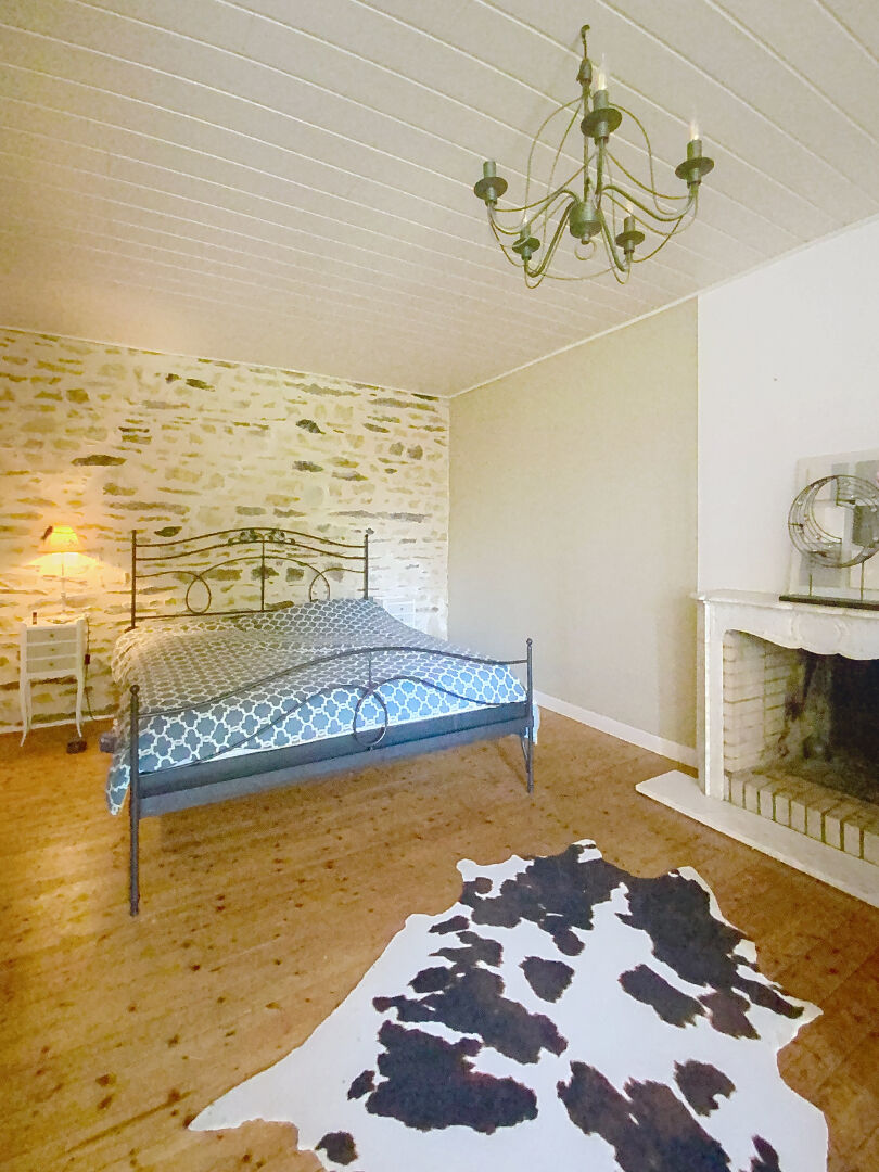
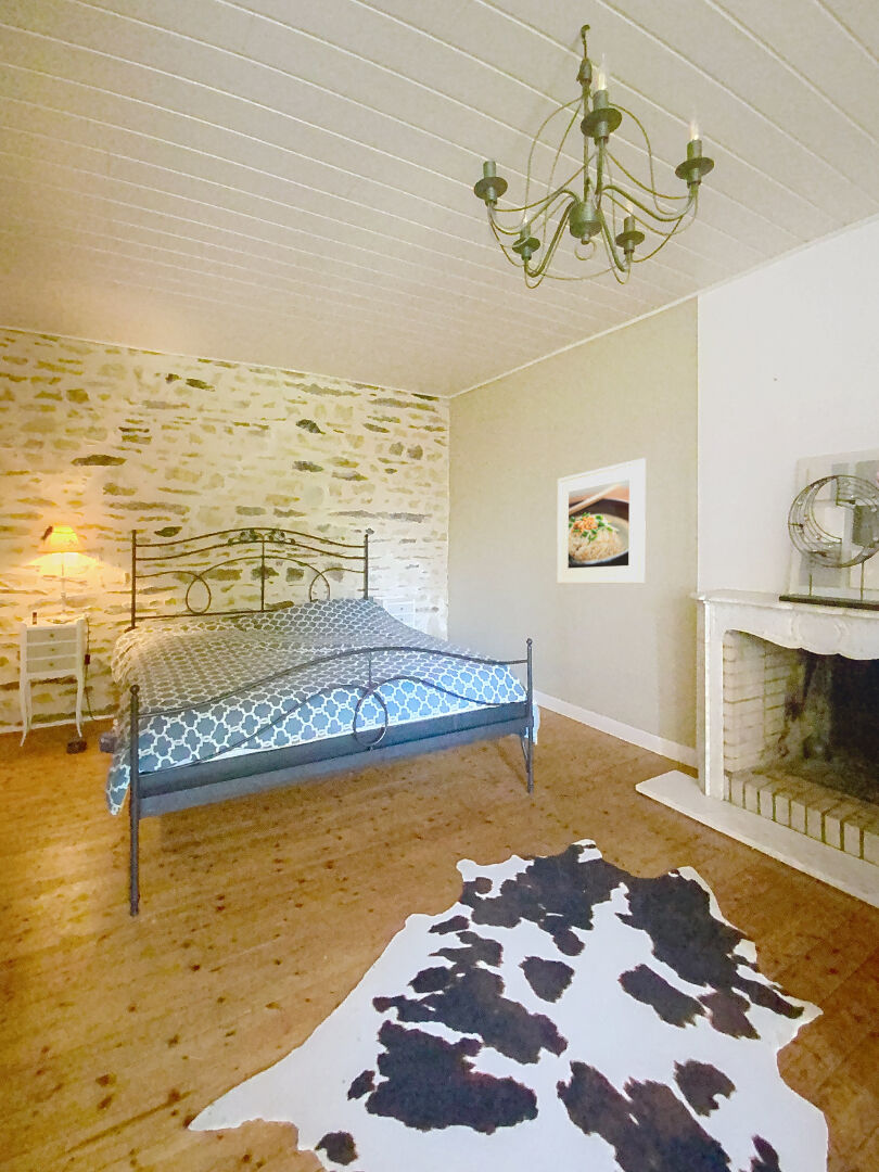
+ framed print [556,457,647,585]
